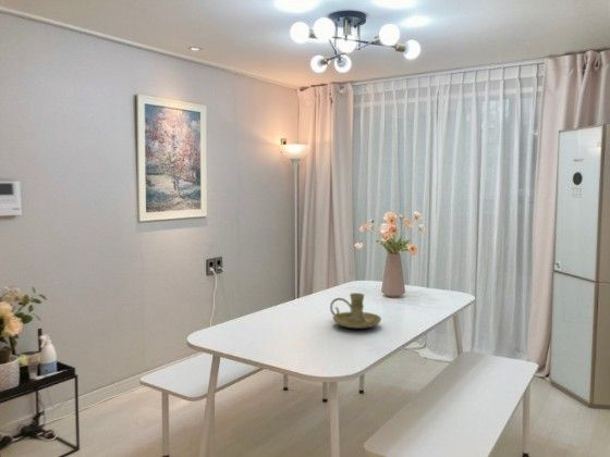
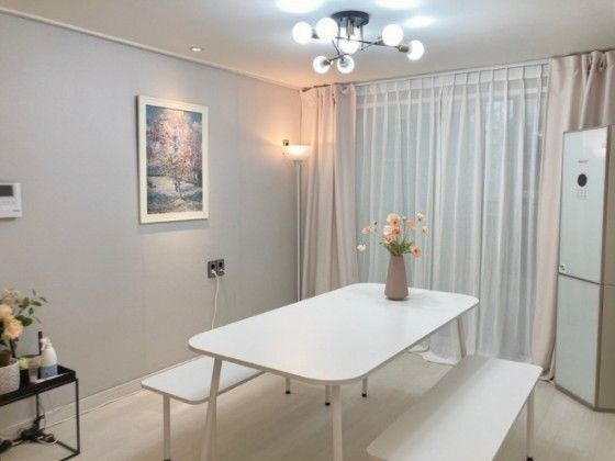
- candle holder [329,292,382,330]
